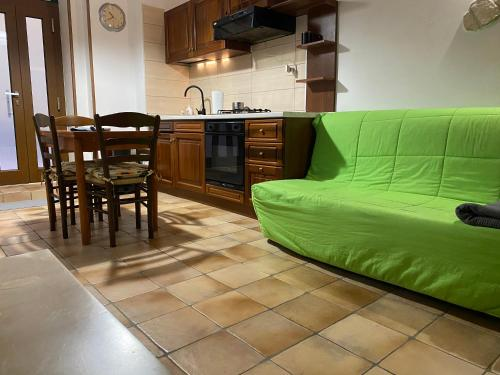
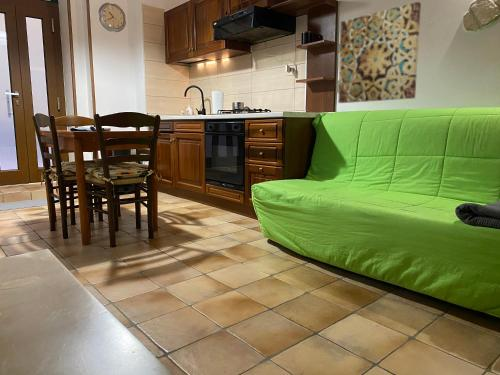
+ wall art [337,1,422,104]
